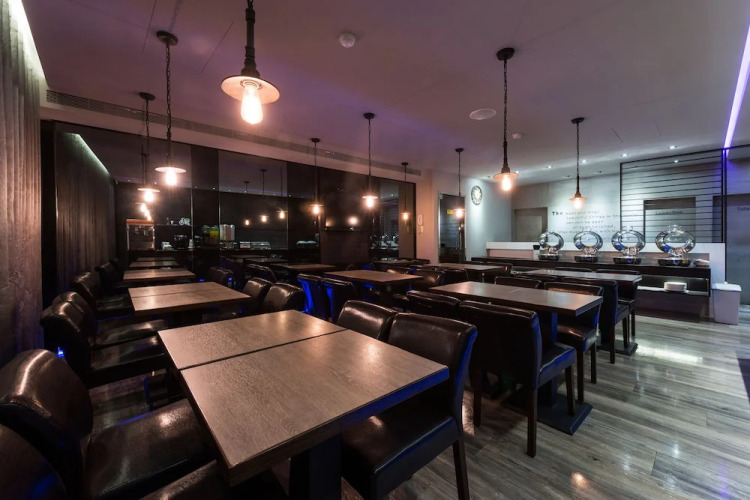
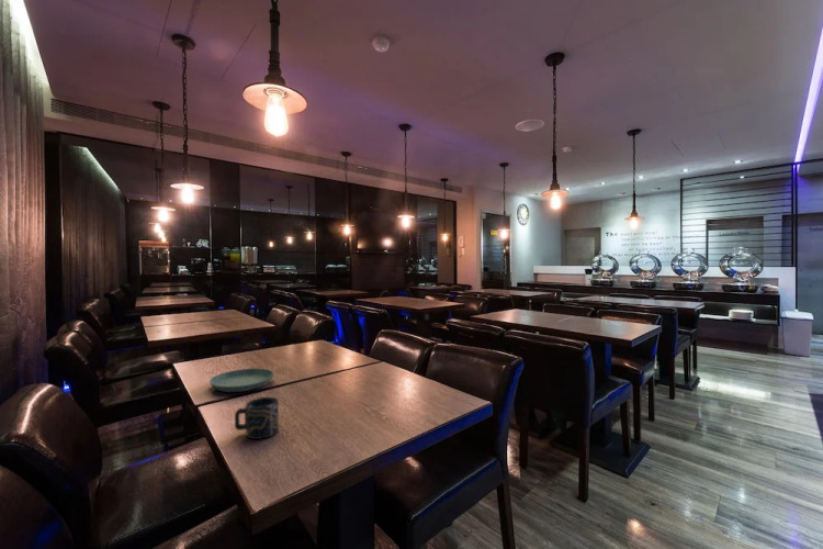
+ saucer [208,368,275,393]
+ cup [234,395,280,440]
